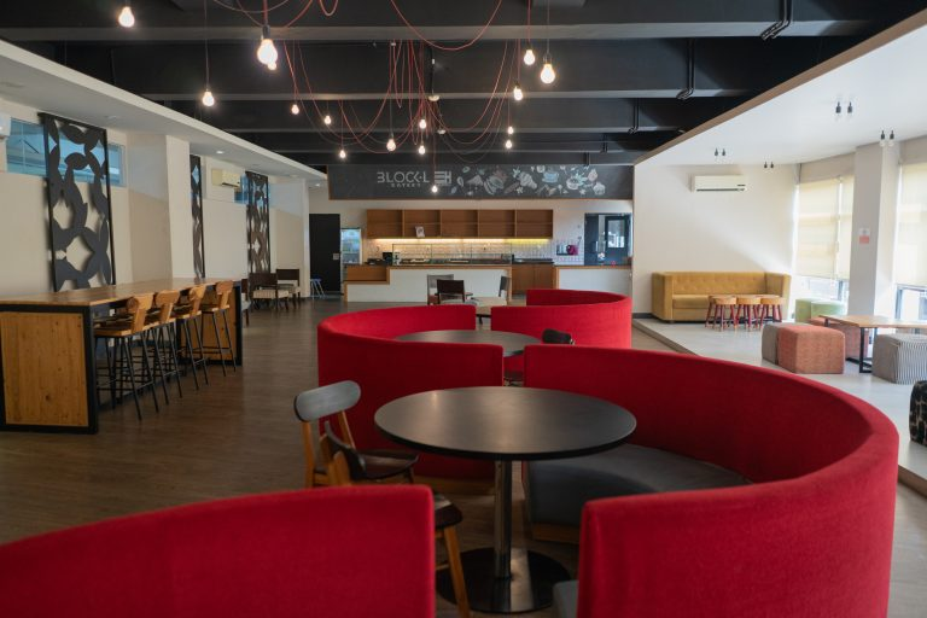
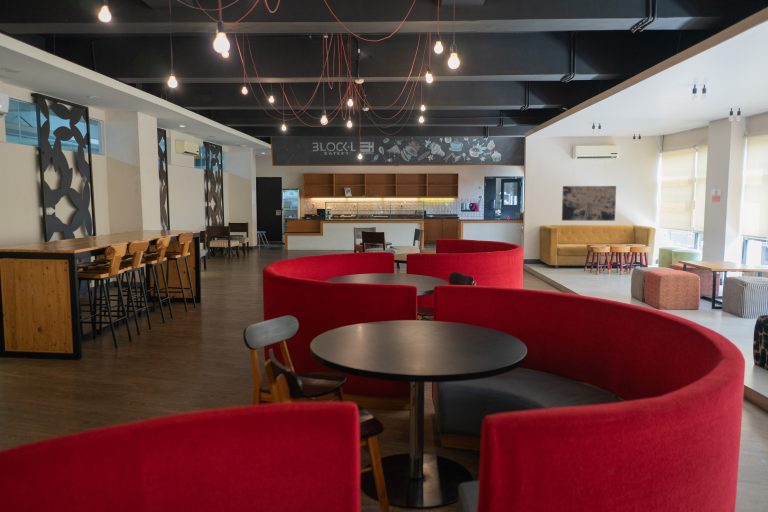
+ wall art [561,185,617,222]
